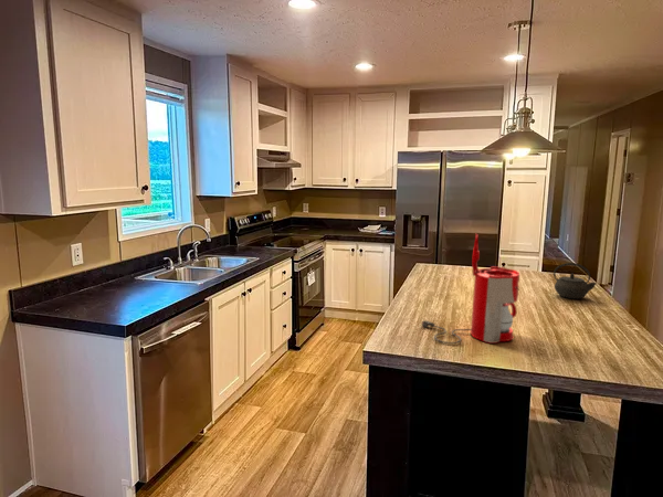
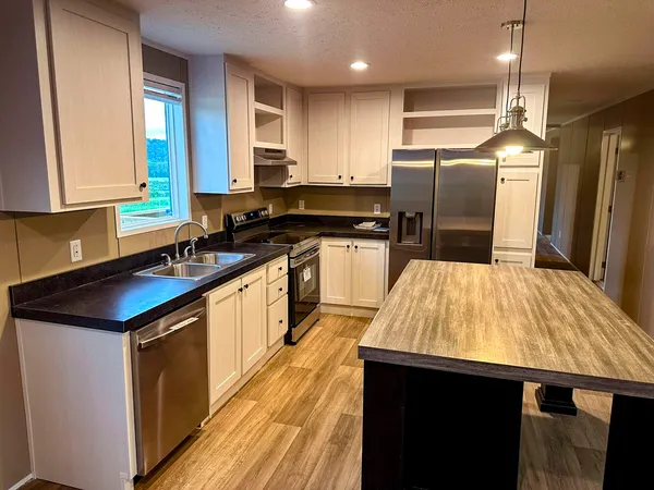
- kettle [552,262,598,300]
- coffee maker [421,233,520,345]
